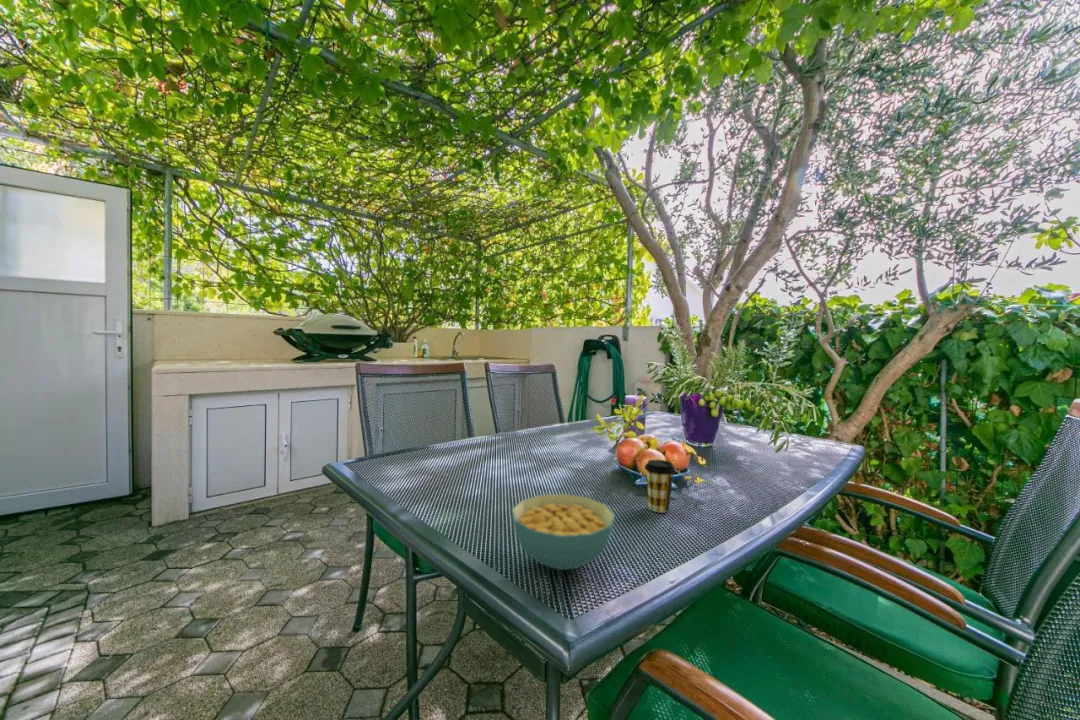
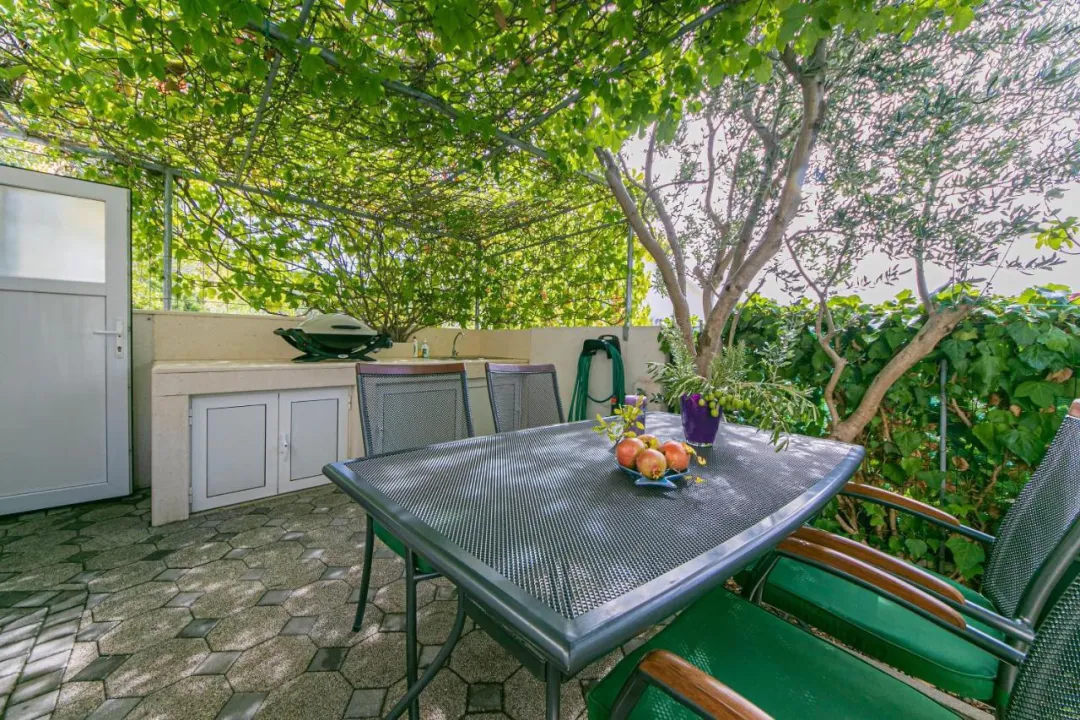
- cereal bowl [511,493,616,571]
- coffee cup [644,459,677,514]
